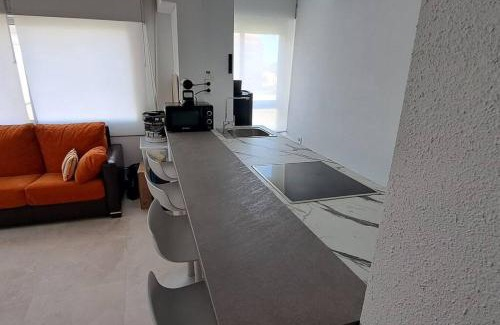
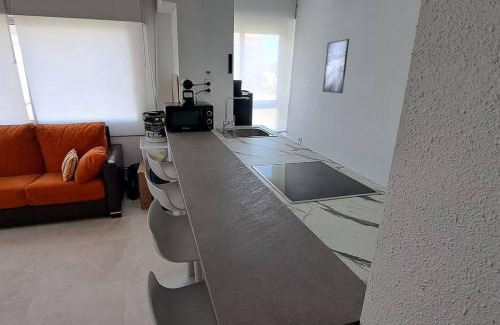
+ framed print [322,38,350,94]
